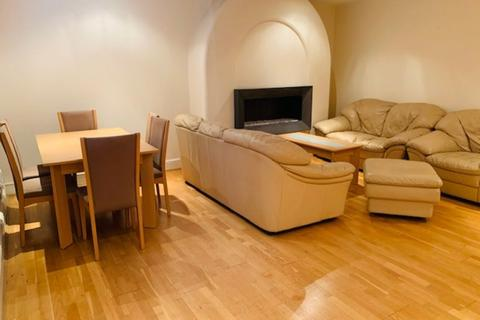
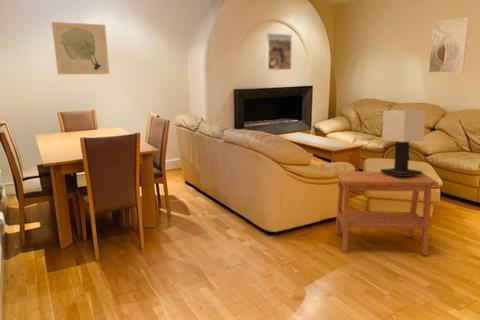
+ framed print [266,32,293,71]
+ side table [334,170,439,256]
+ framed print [428,16,471,74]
+ table lamp [380,109,427,176]
+ wall art [51,21,110,75]
